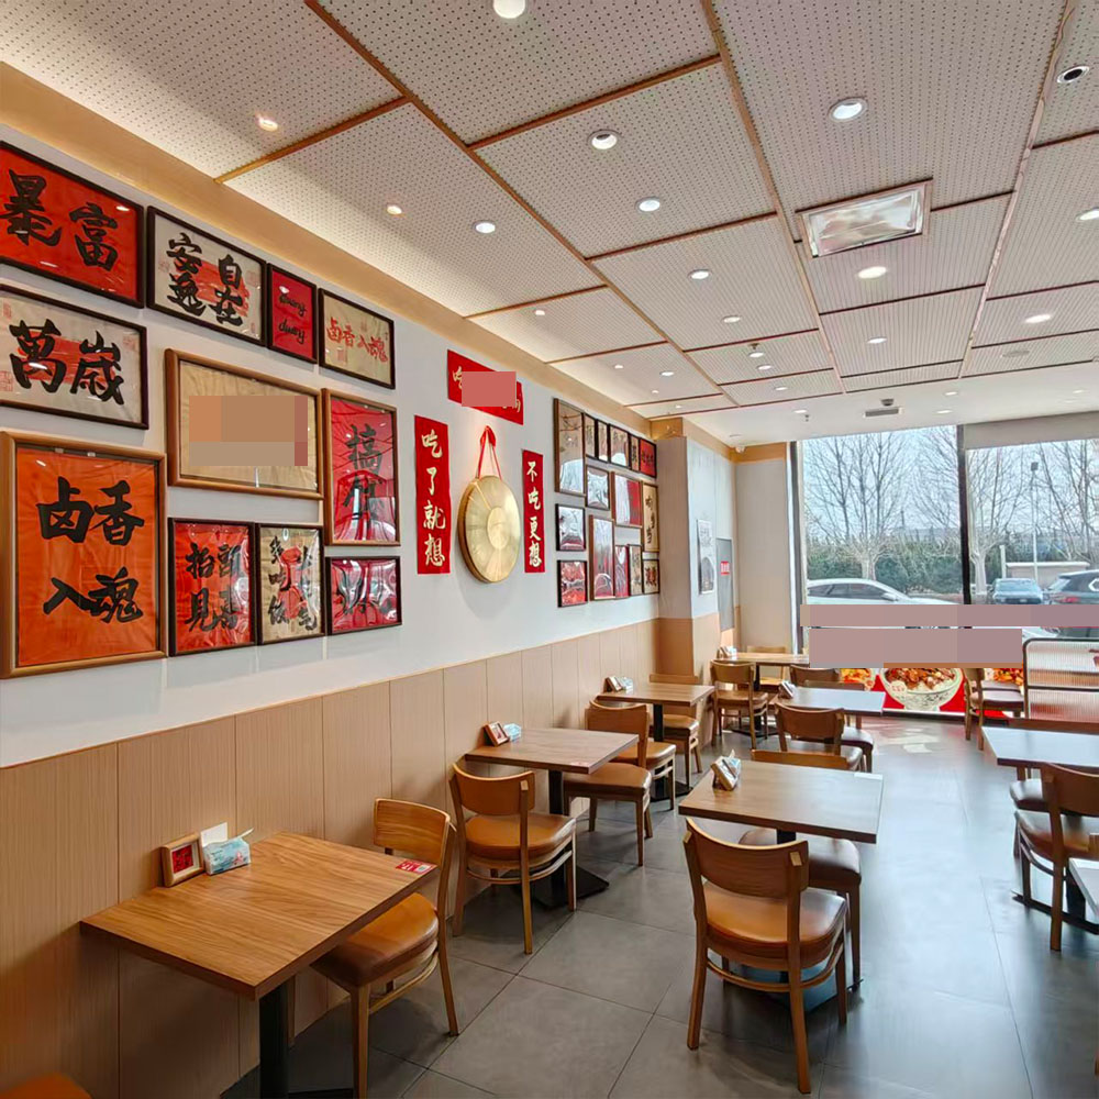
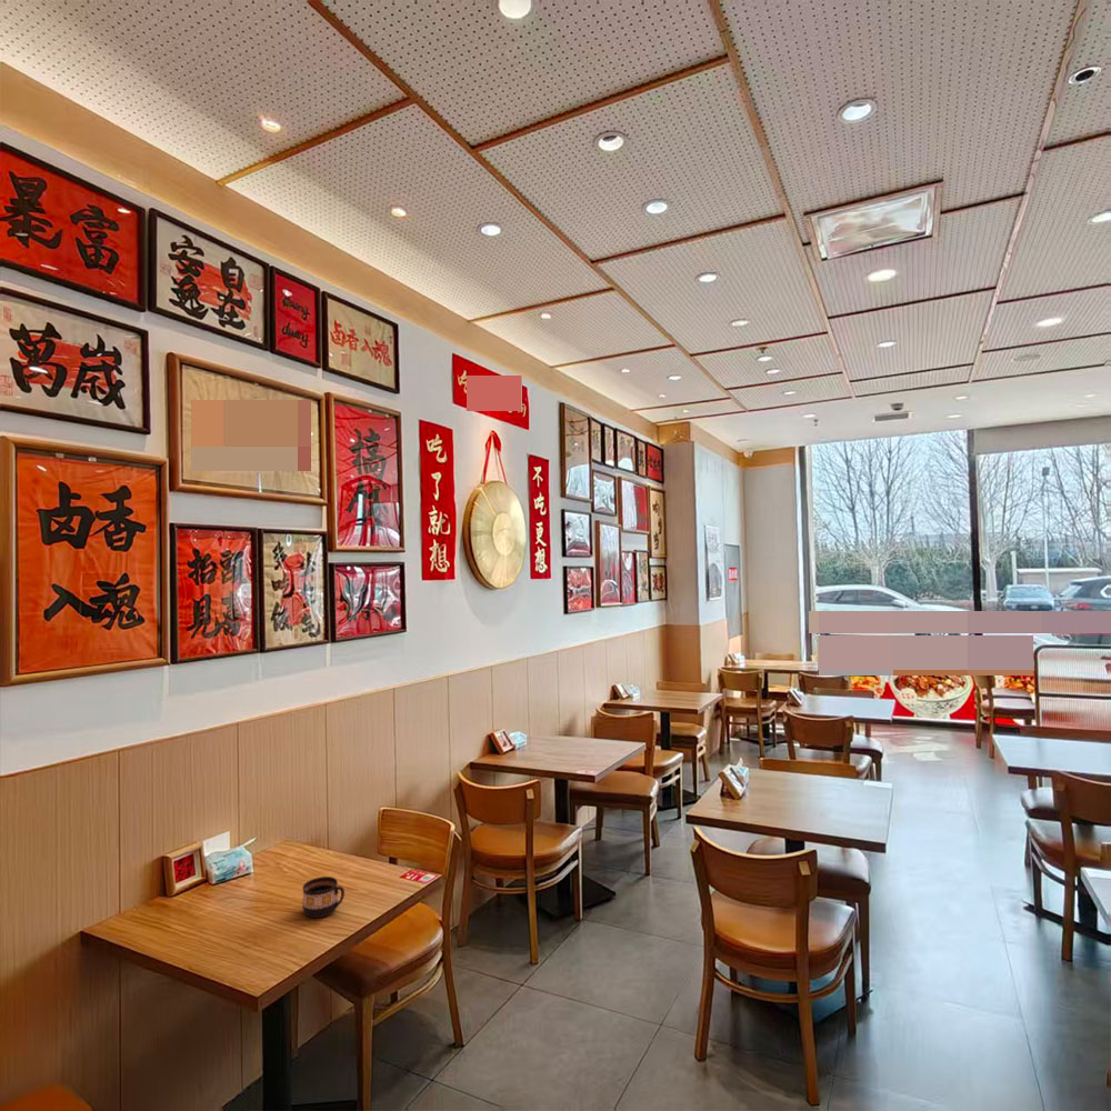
+ cup [301,875,346,919]
